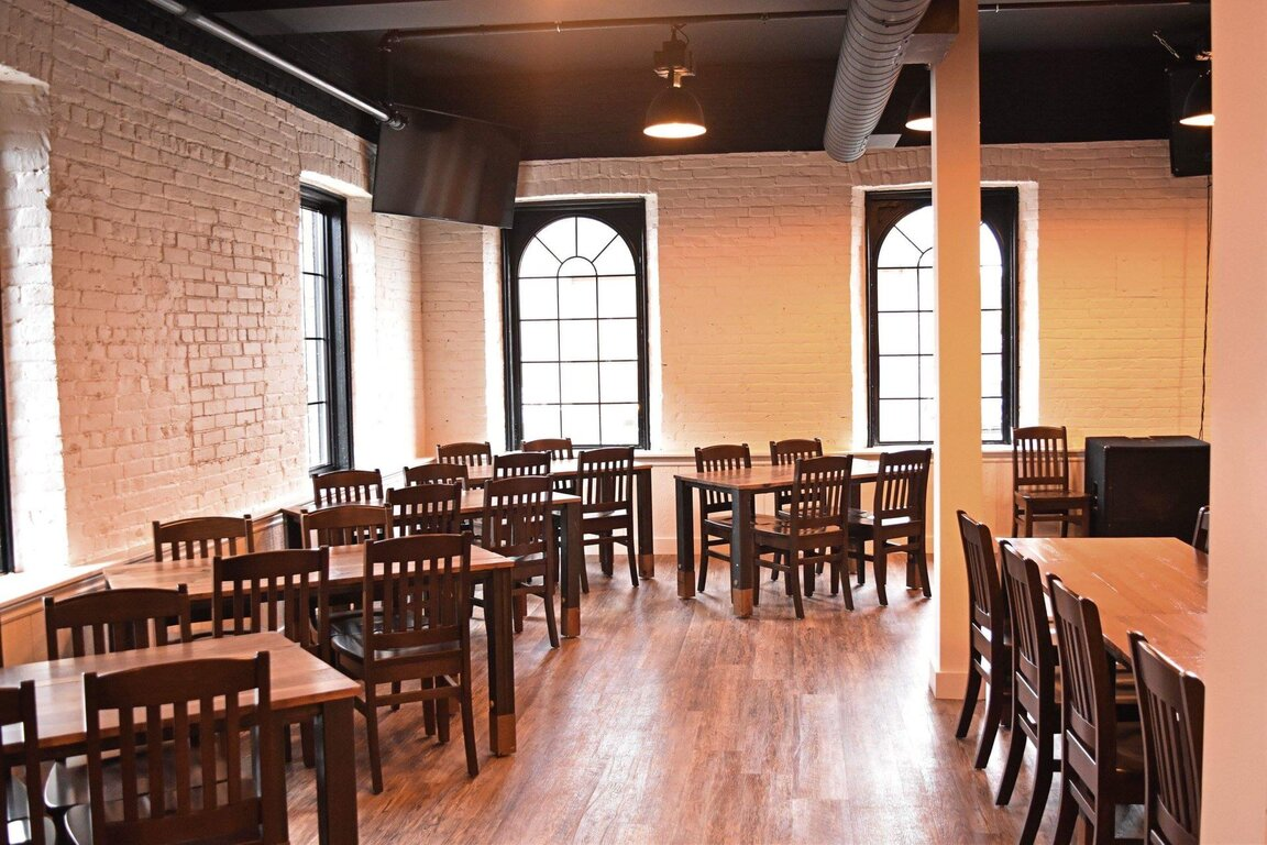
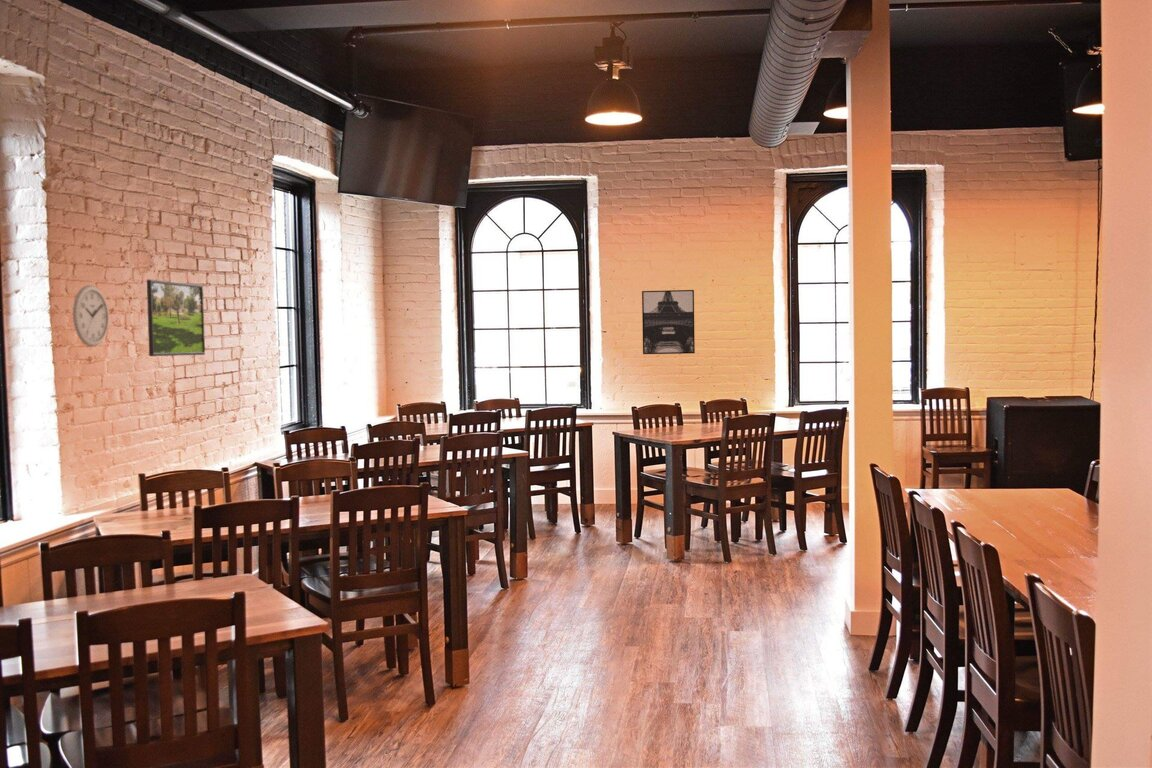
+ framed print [146,279,206,357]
+ wall art [641,289,696,355]
+ wall clock [72,284,110,348]
